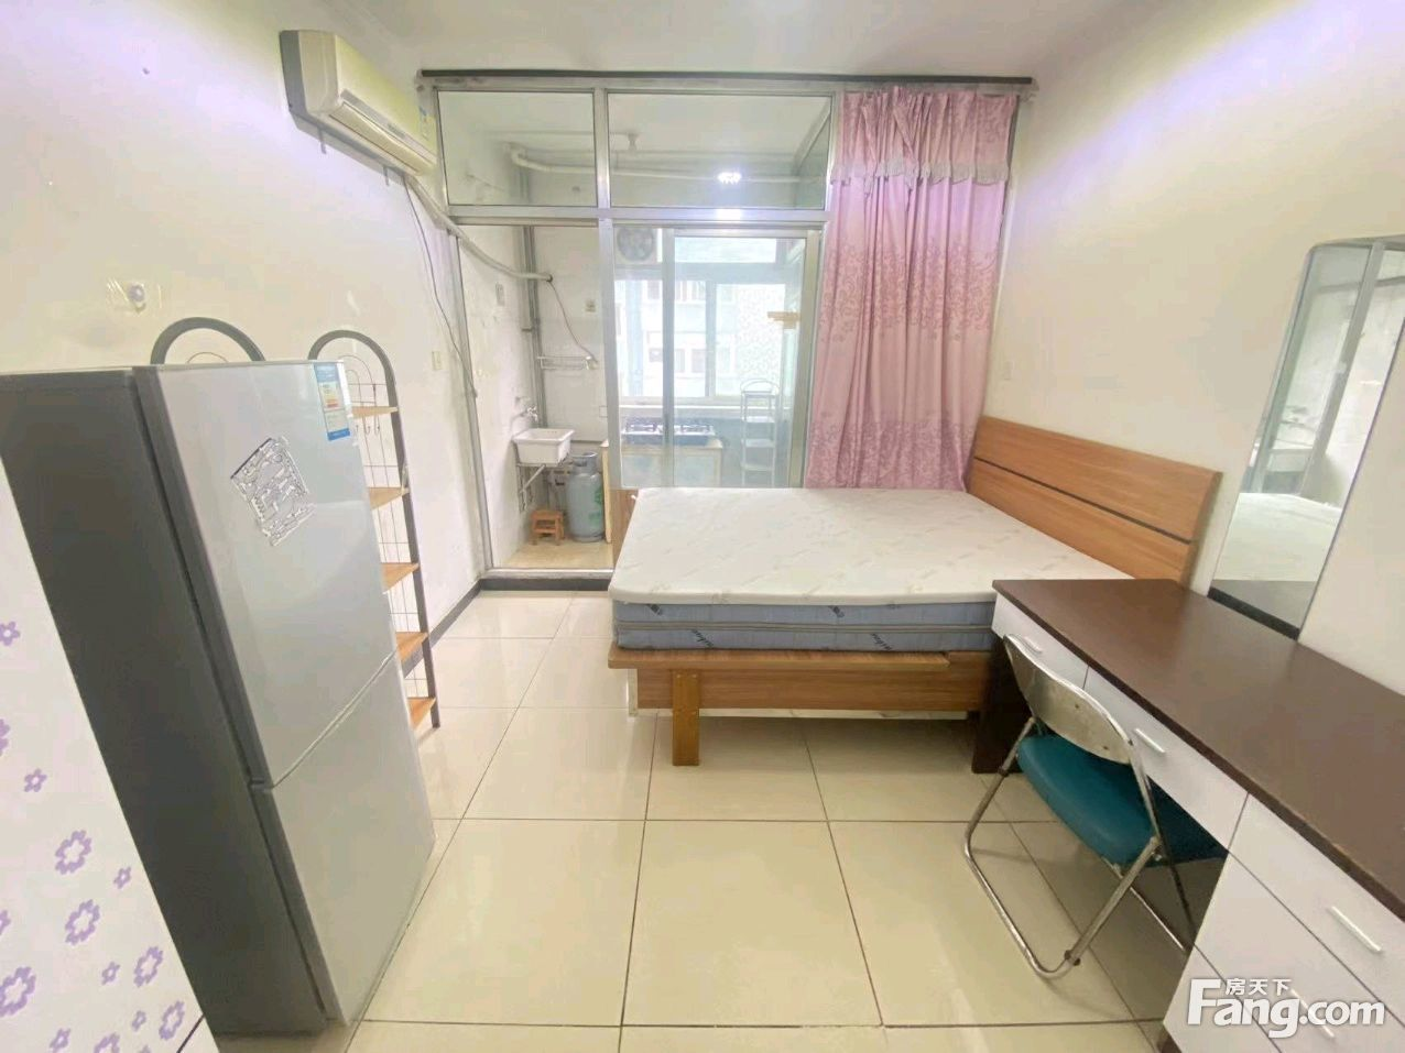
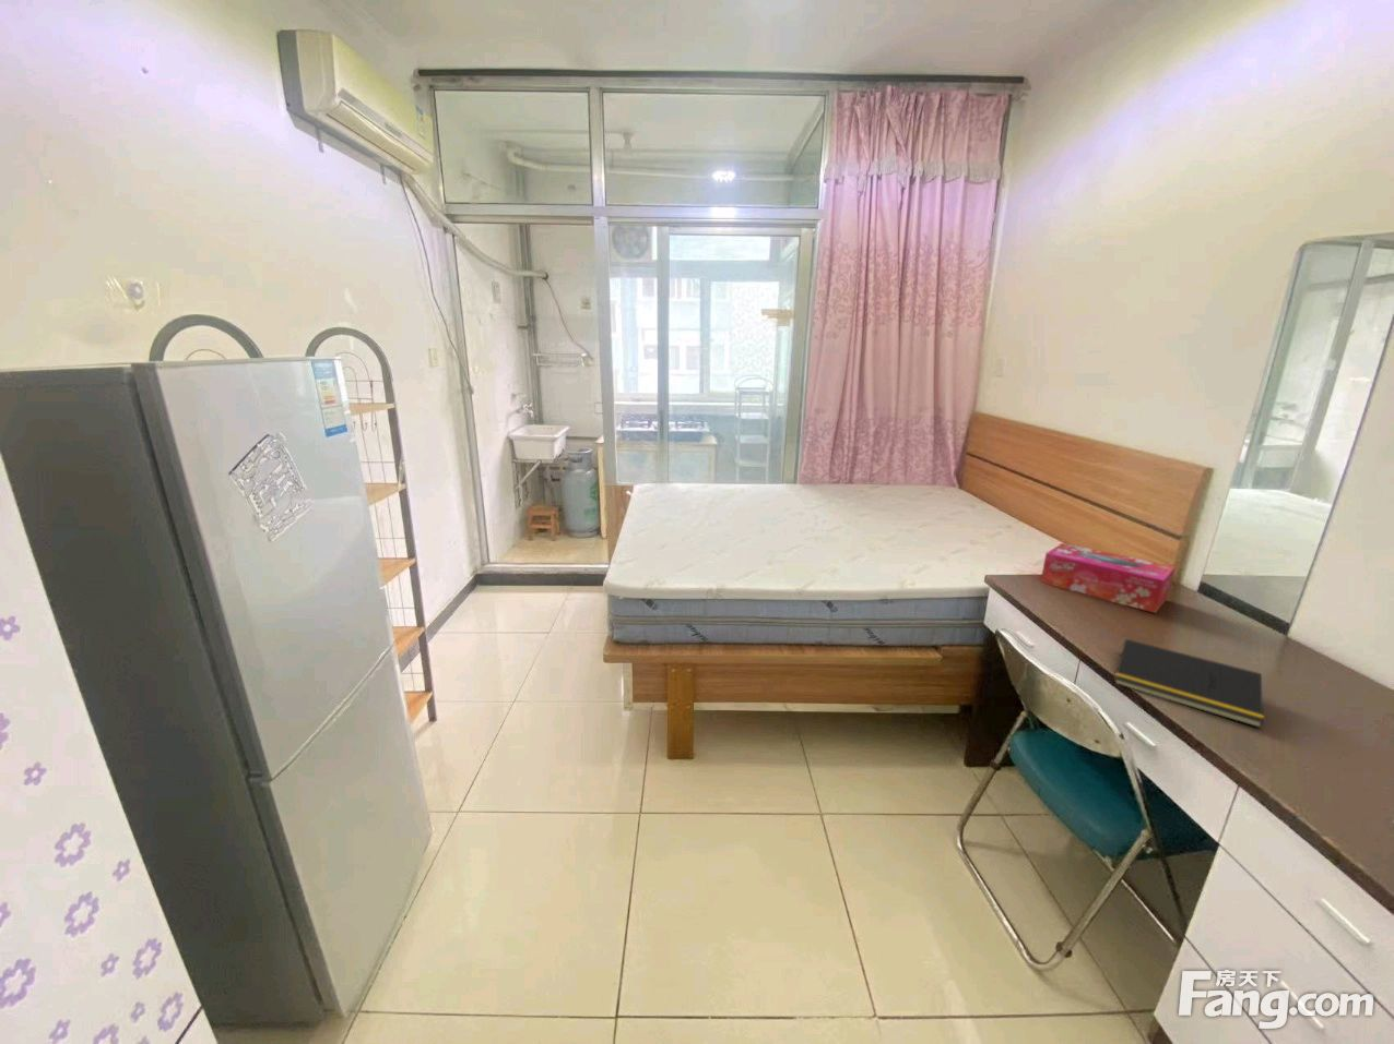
+ tissue box [1039,542,1177,614]
+ notepad [1113,638,1266,729]
